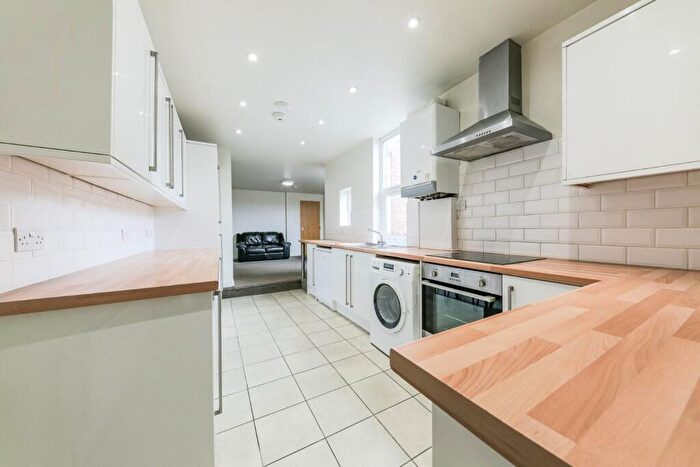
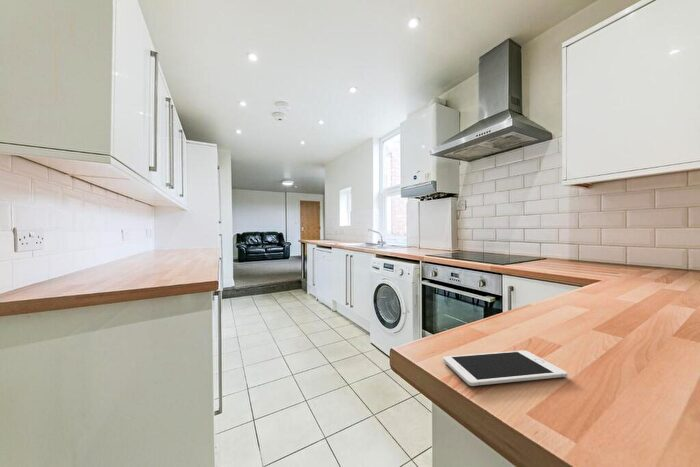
+ cell phone [442,349,568,387]
